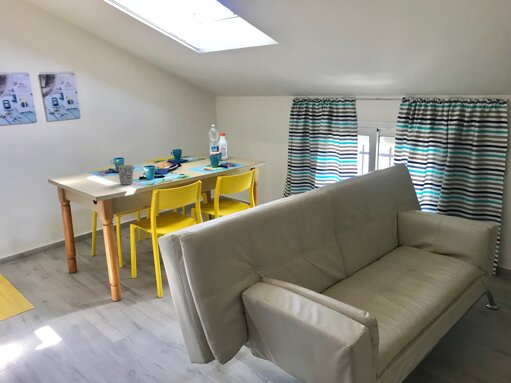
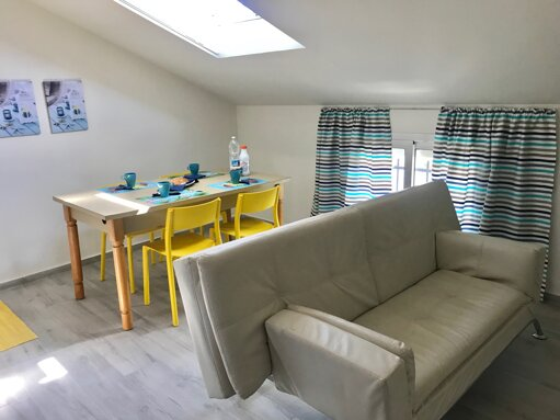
- cup [116,164,134,185]
